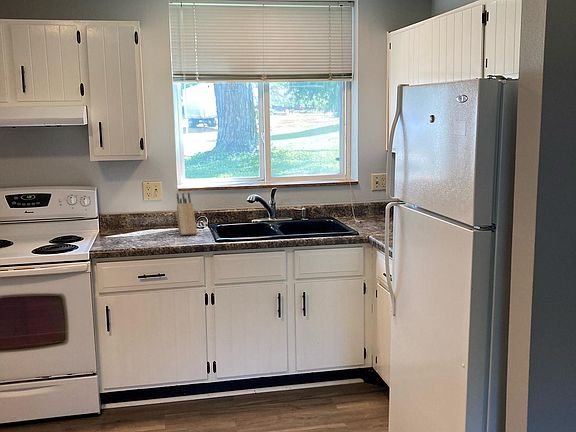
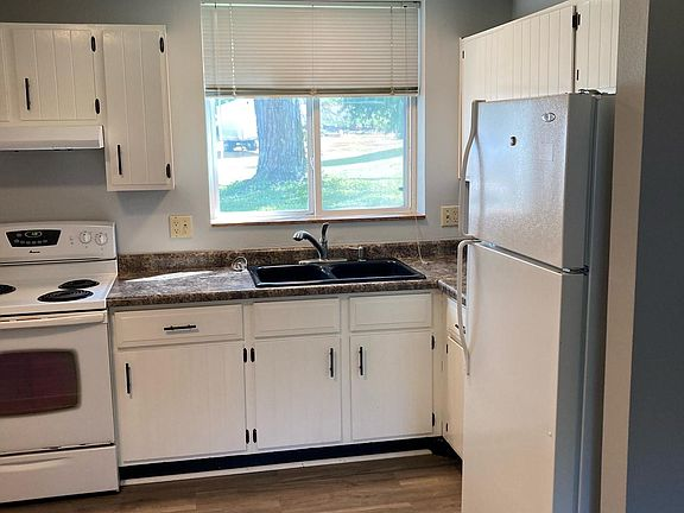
- knife block [176,192,198,236]
